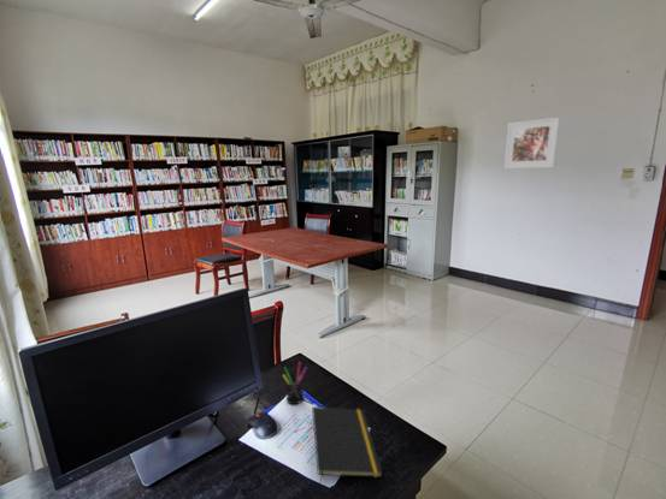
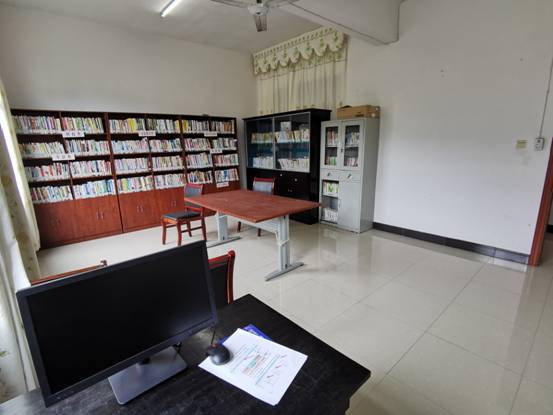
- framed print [503,117,561,170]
- notepad [311,405,383,489]
- pen holder [282,361,308,405]
